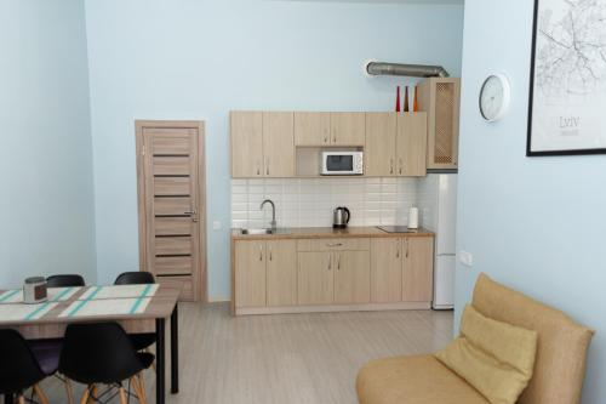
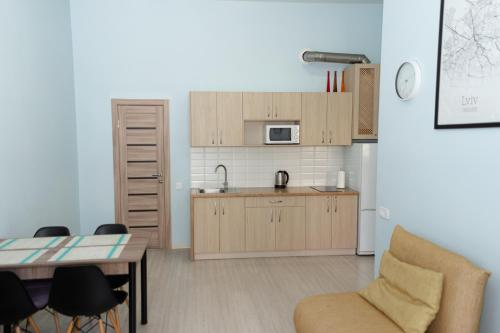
- jar [22,275,50,305]
